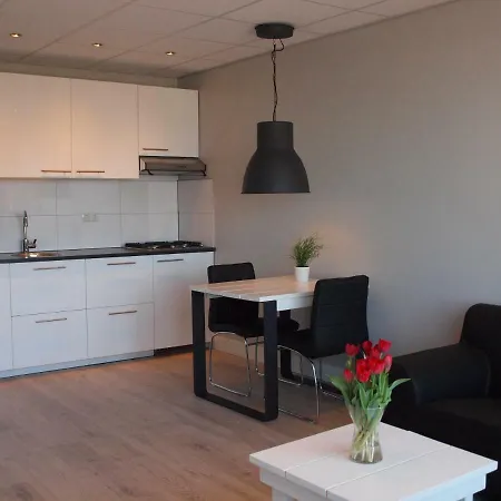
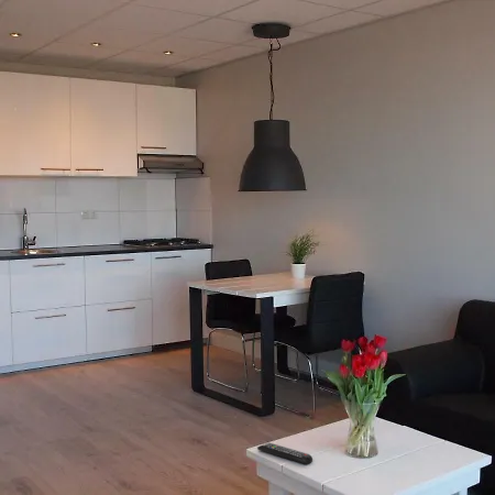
+ remote control [256,441,314,465]
